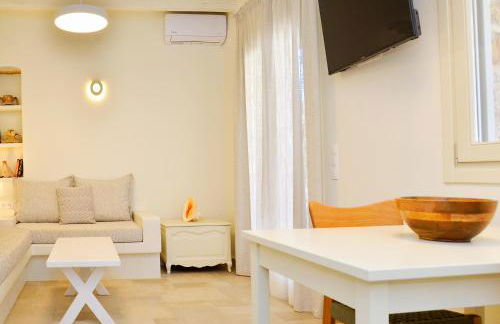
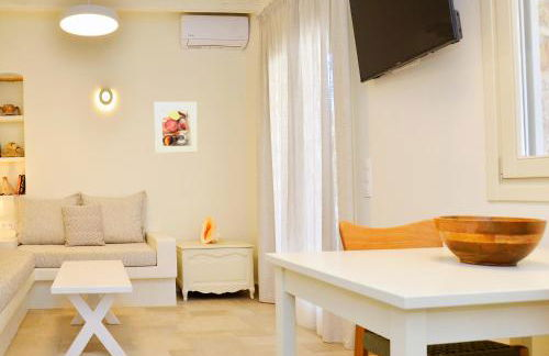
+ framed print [154,101,199,154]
